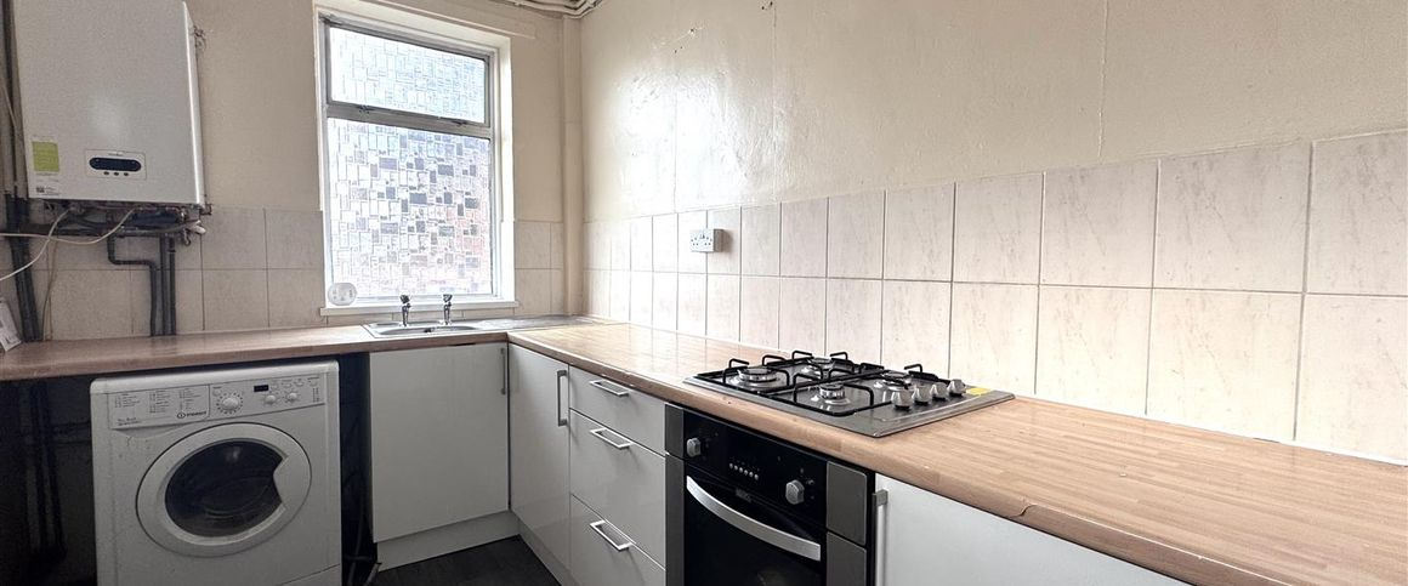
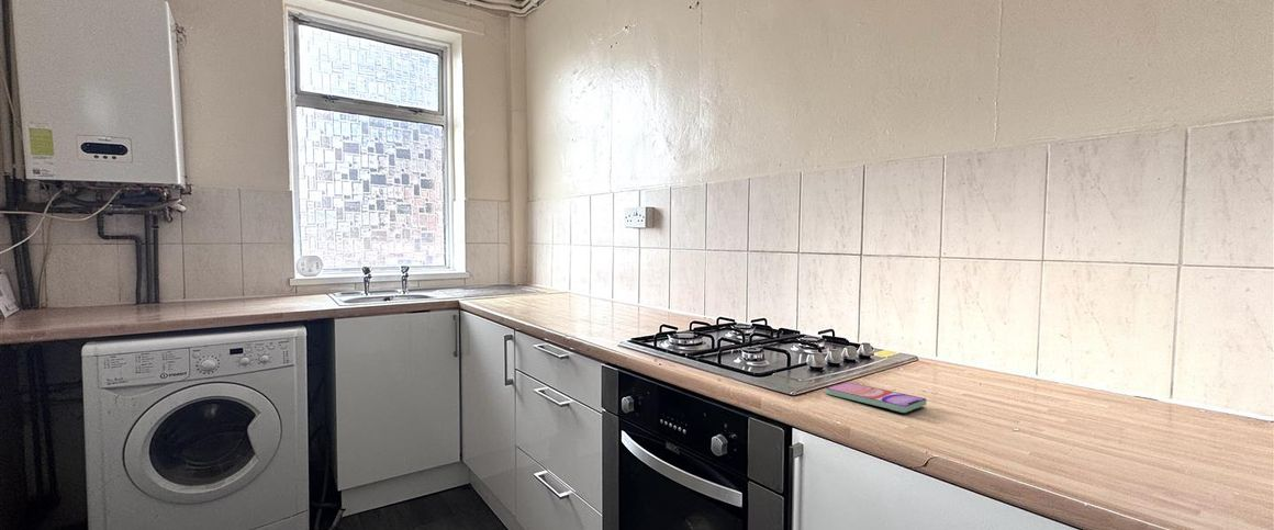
+ smartphone [825,382,928,414]
